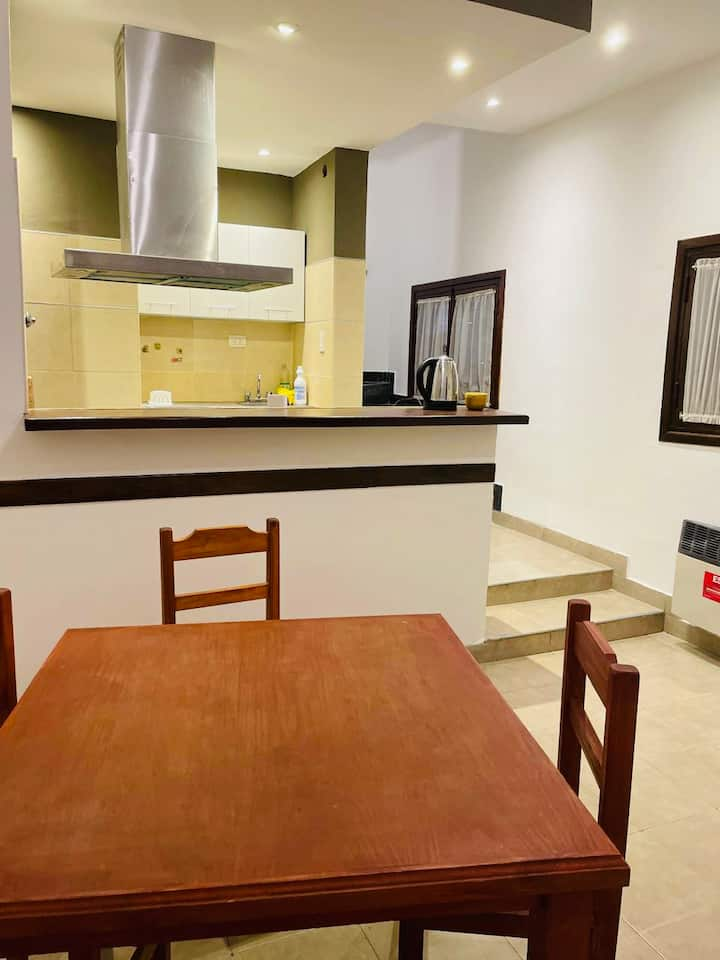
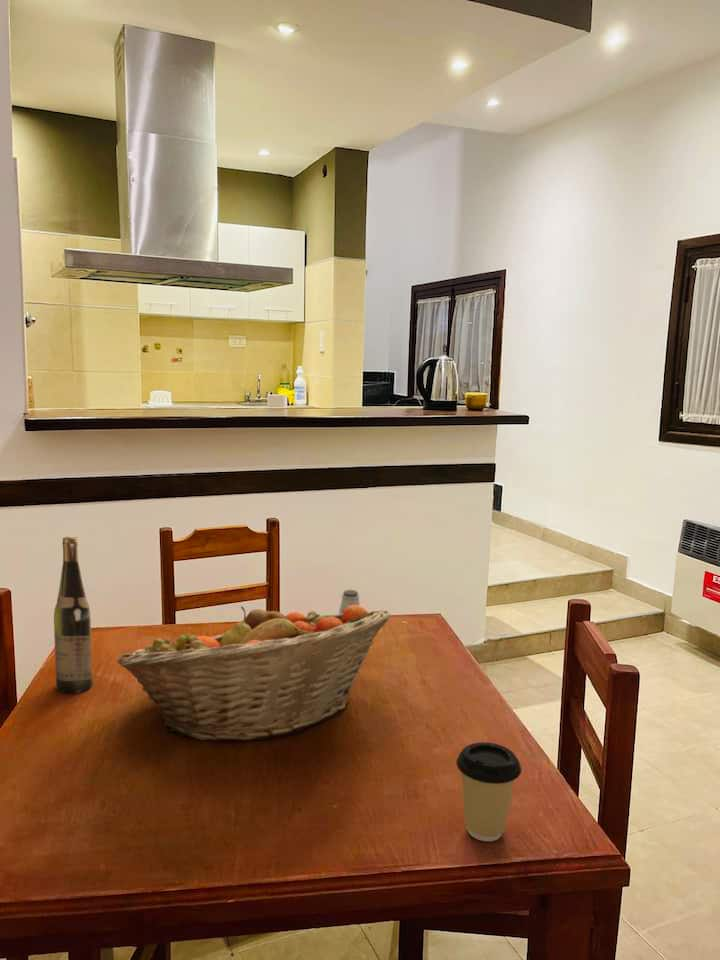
+ wine bottle [53,535,93,694]
+ saltshaker [338,589,361,614]
+ fruit basket [116,605,391,742]
+ coffee cup [455,741,522,842]
